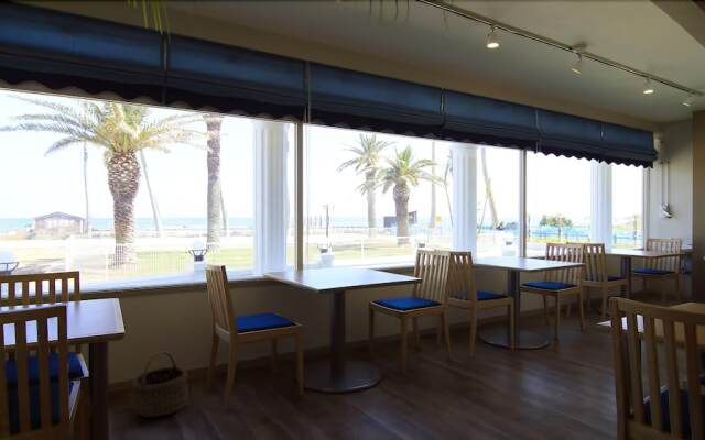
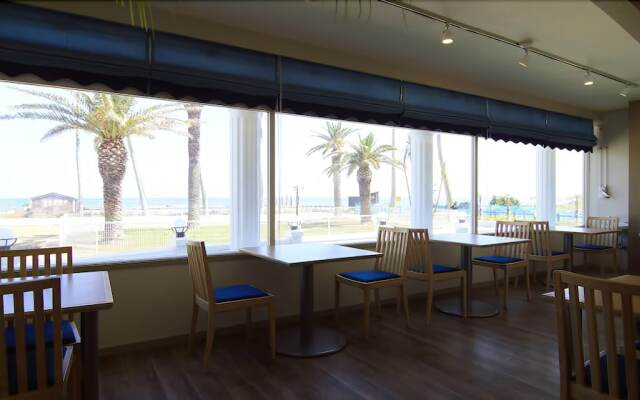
- wicker basket [131,350,189,418]
